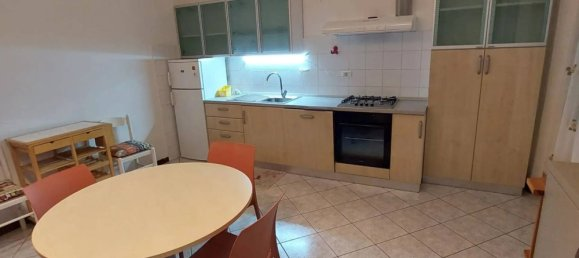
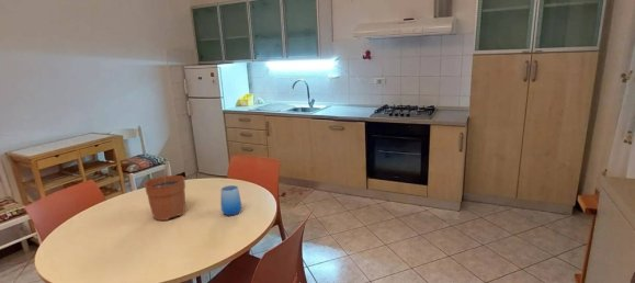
+ cup [219,184,242,216]
+ plant pot [144,161,186,222]
